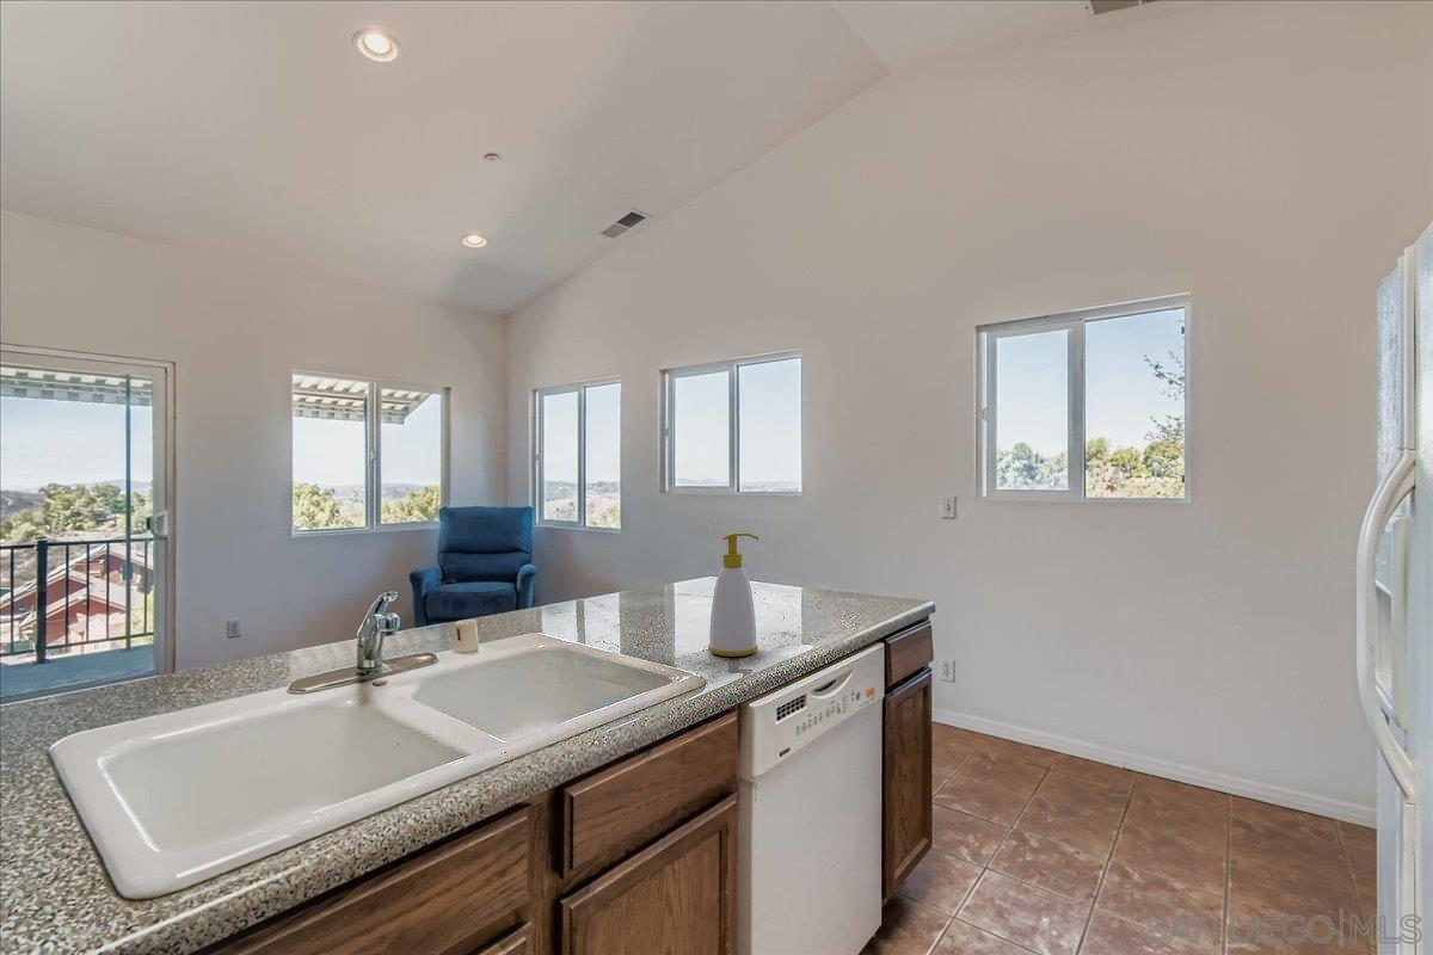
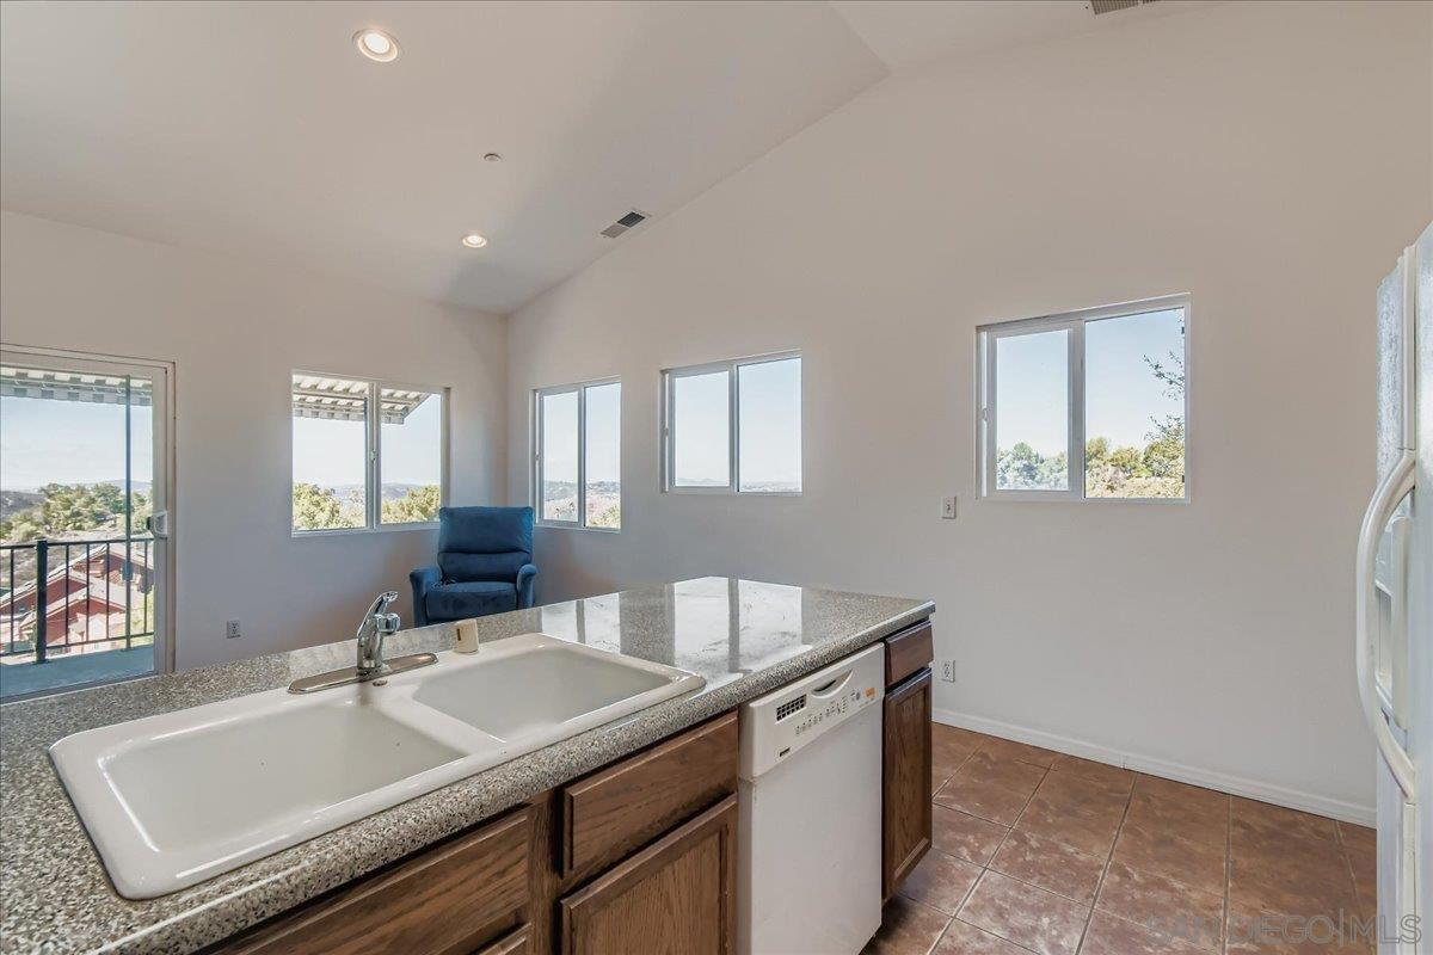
- soap bottle [707,531,761,658]
